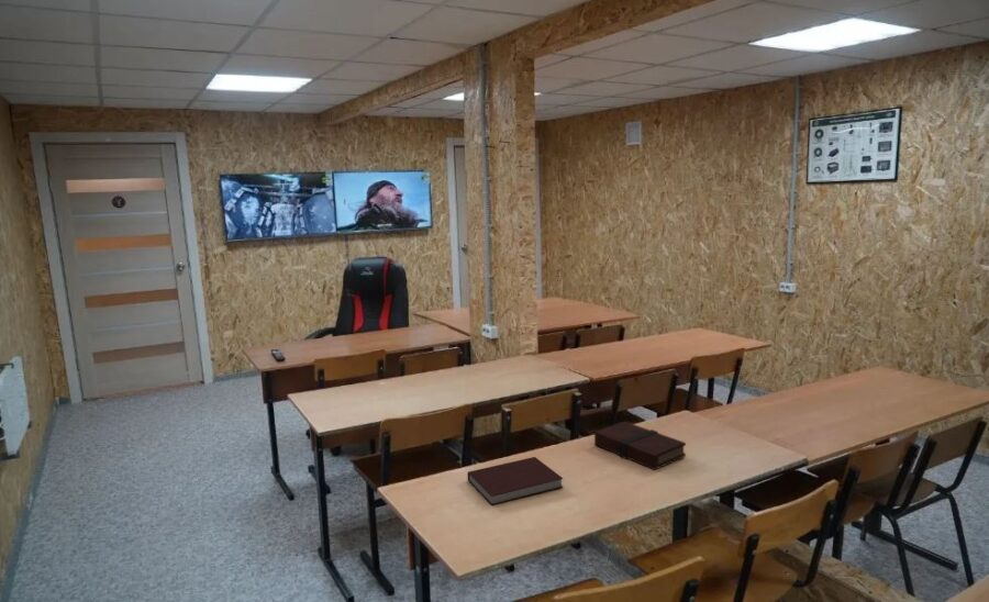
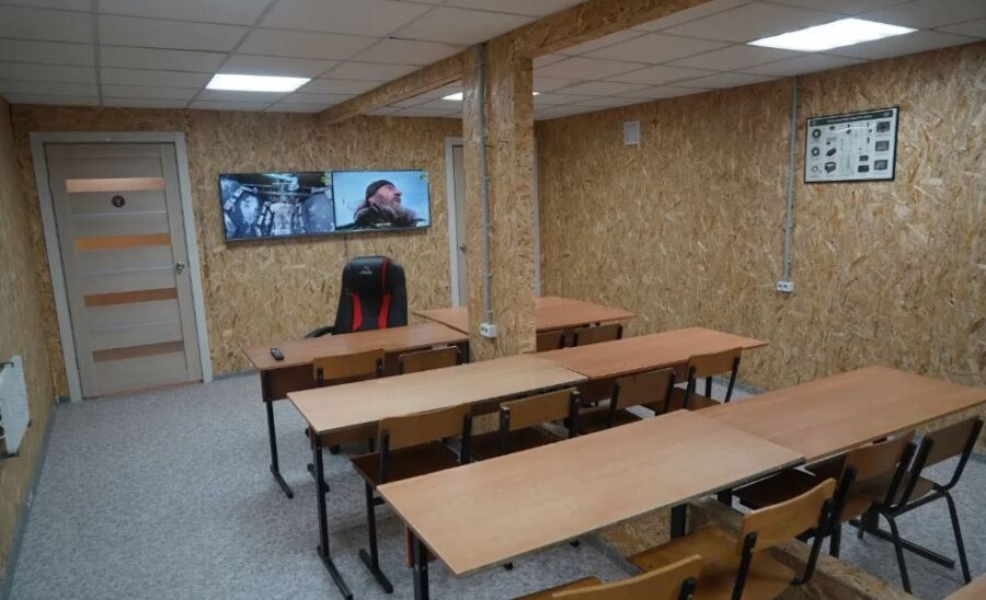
- book [593,421,687,471]
- notebook [467,456,564,506]
